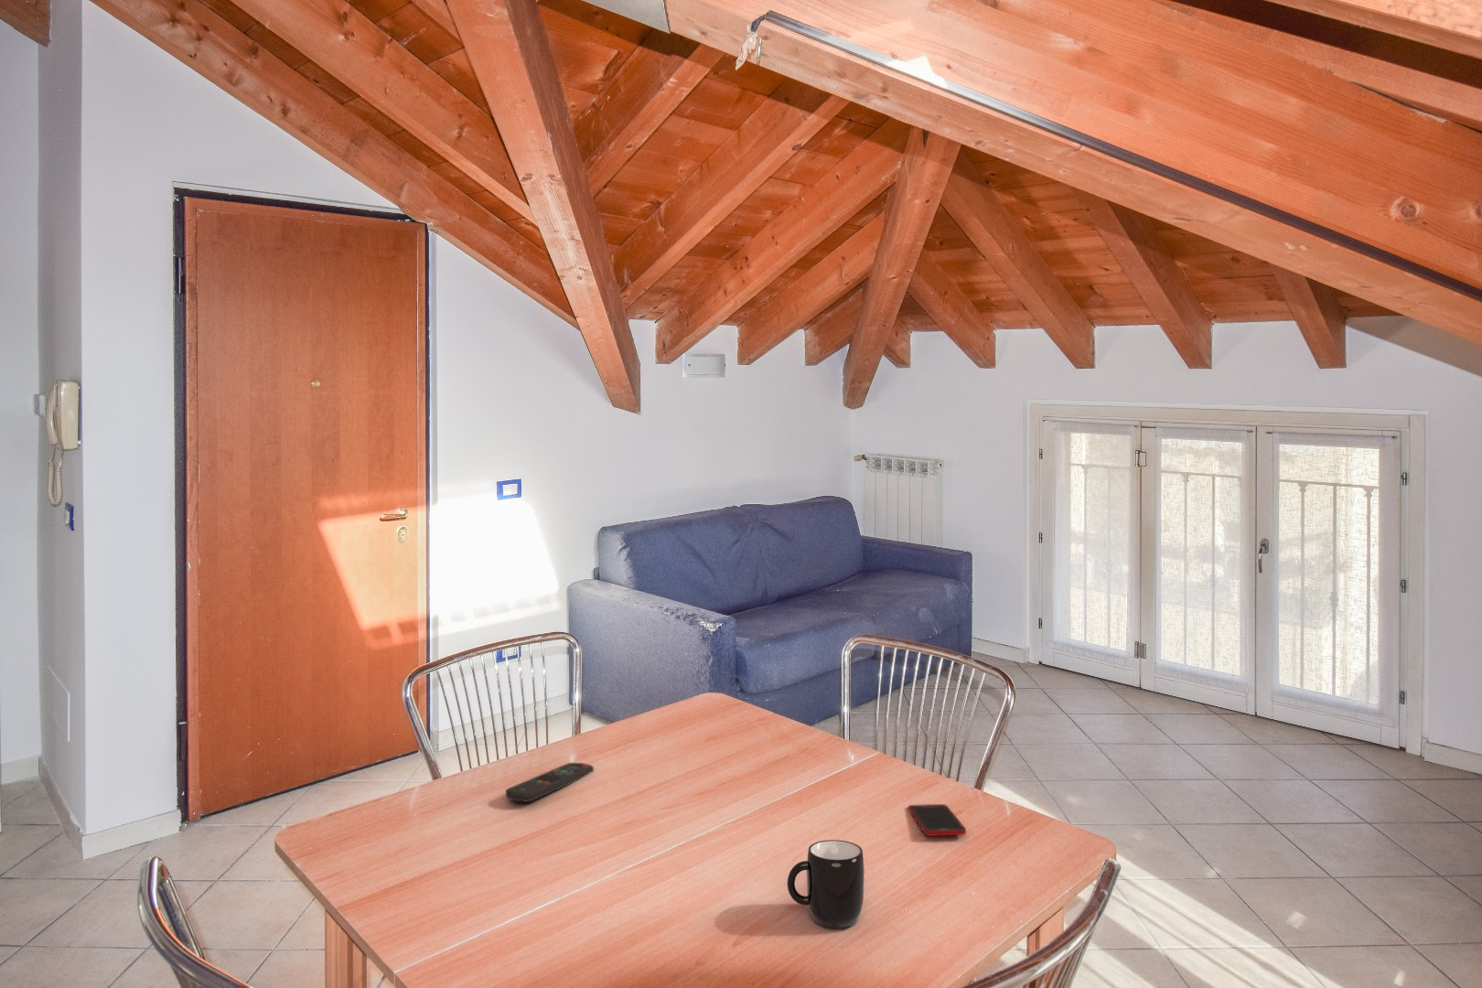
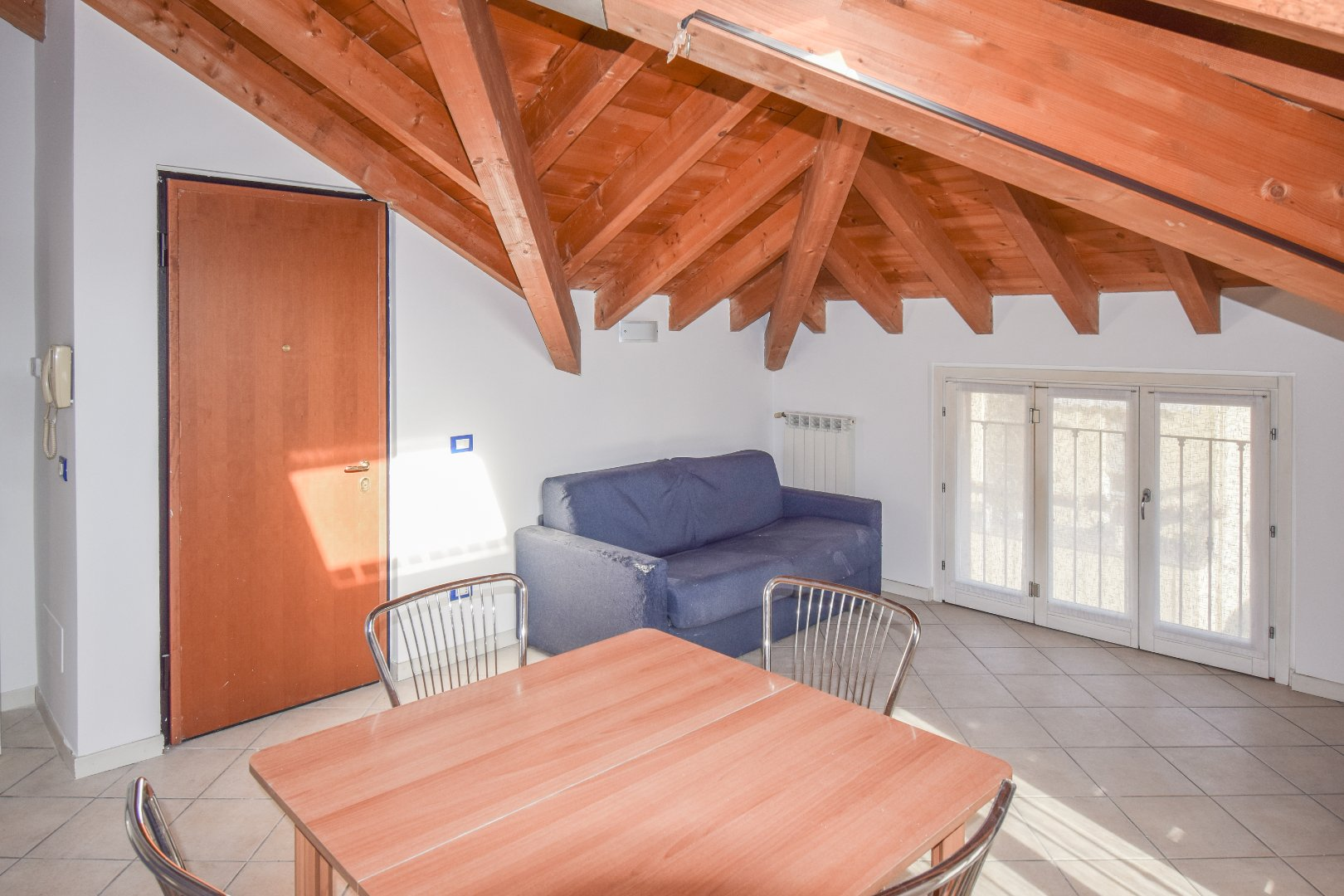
- remote control [505,762,594,803]
- mug [786,839,866,928]
- cell phone [908,803,967,837]
